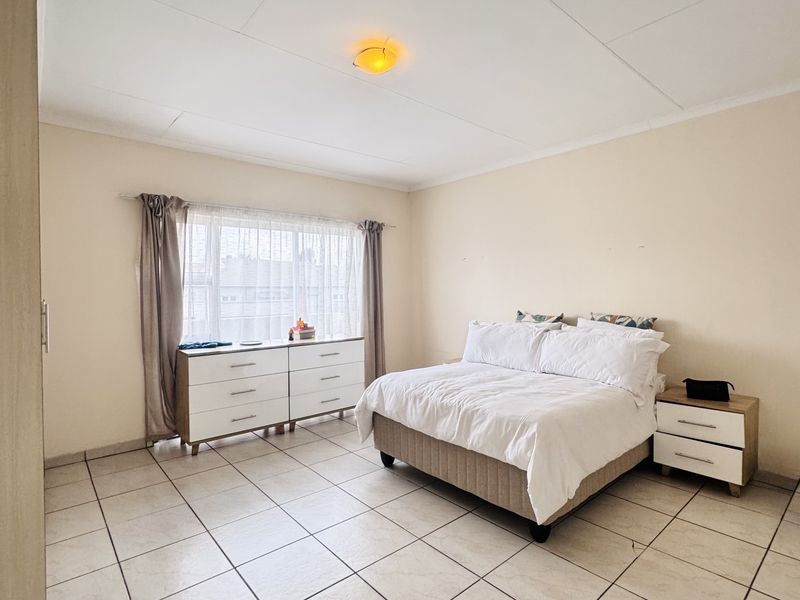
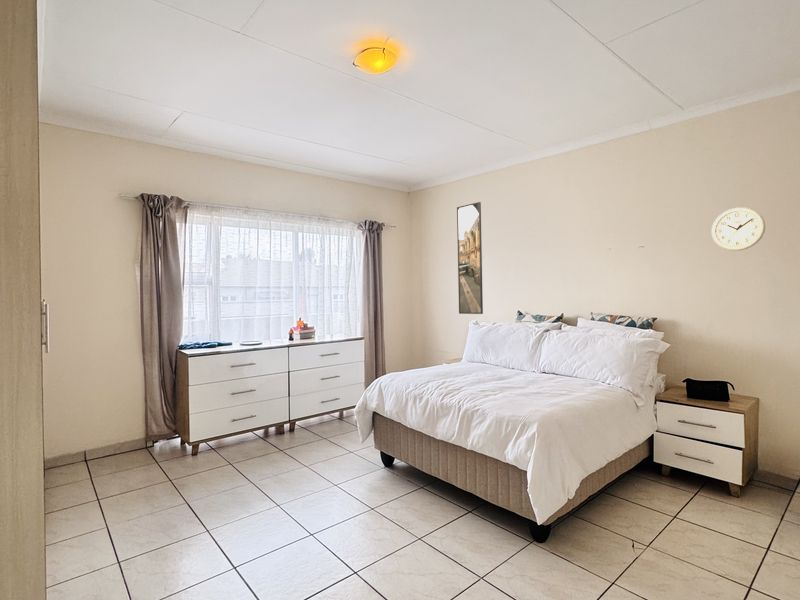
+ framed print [456,201,484,315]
+ wall clock [710,206,766,252]
